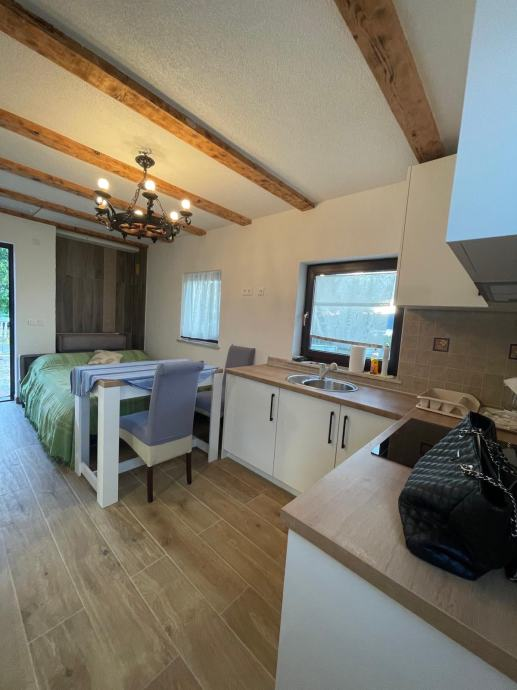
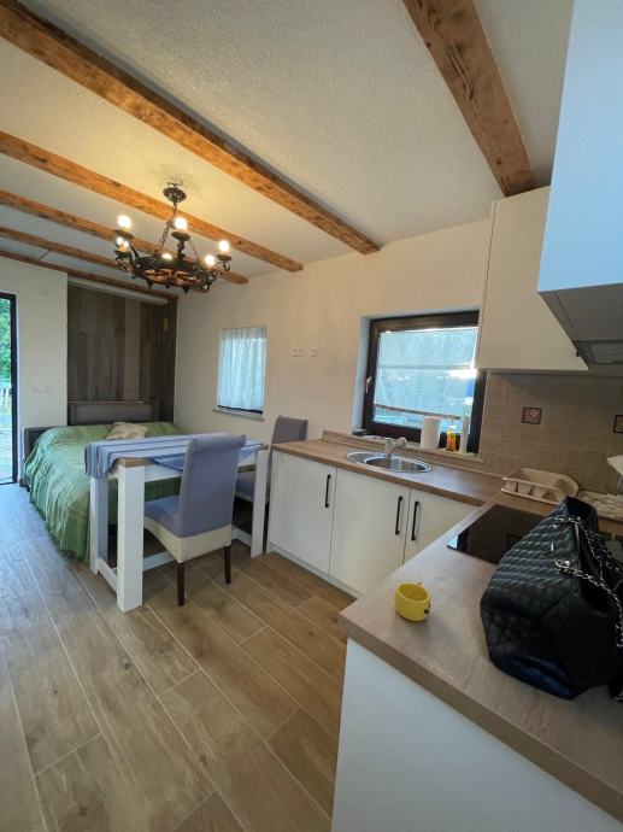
+ cup [393,580,431,622]
